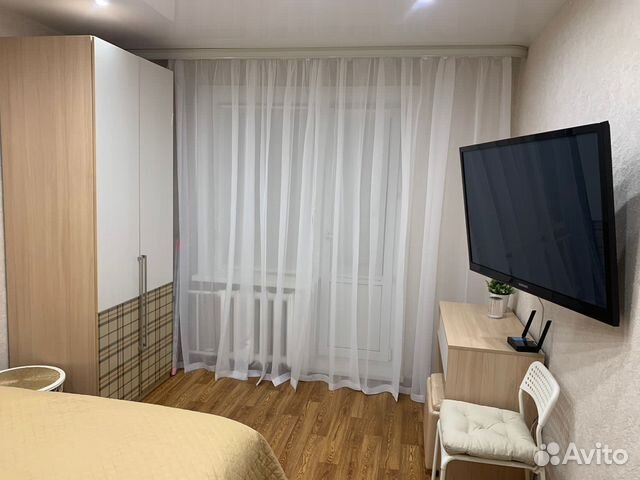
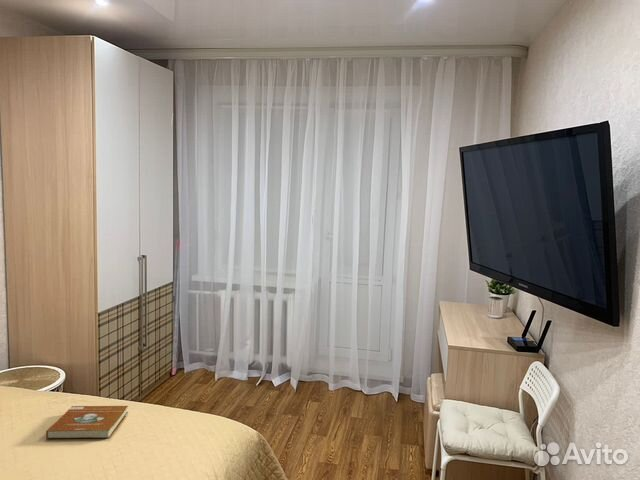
+ book [45,405,129,440]
